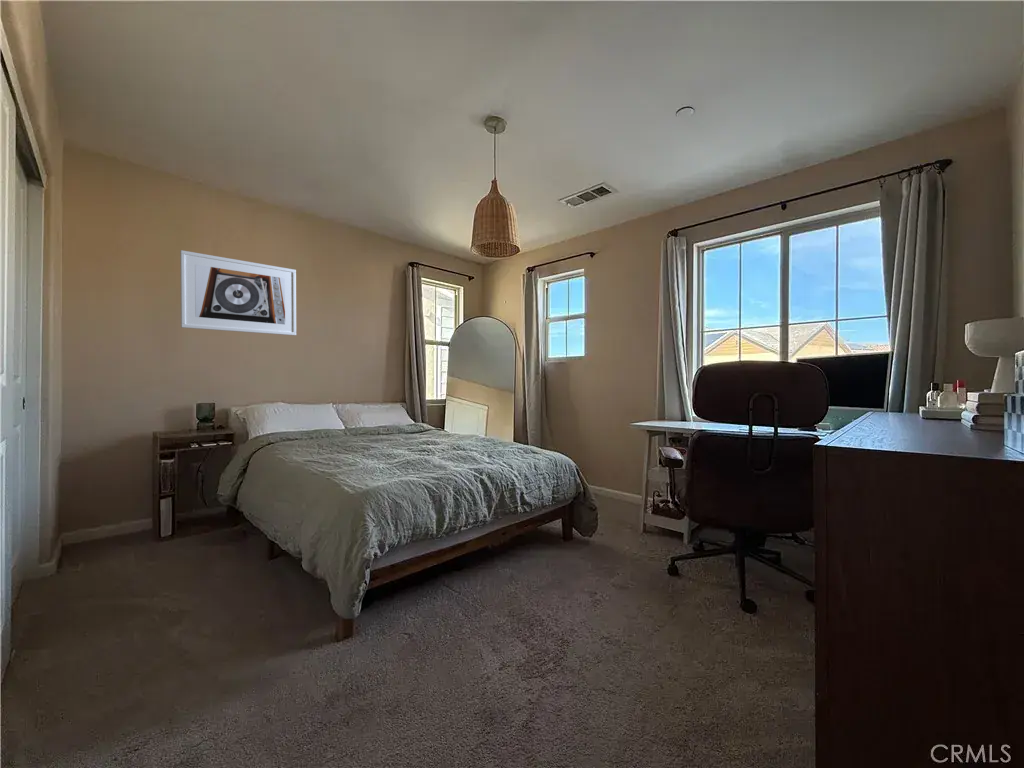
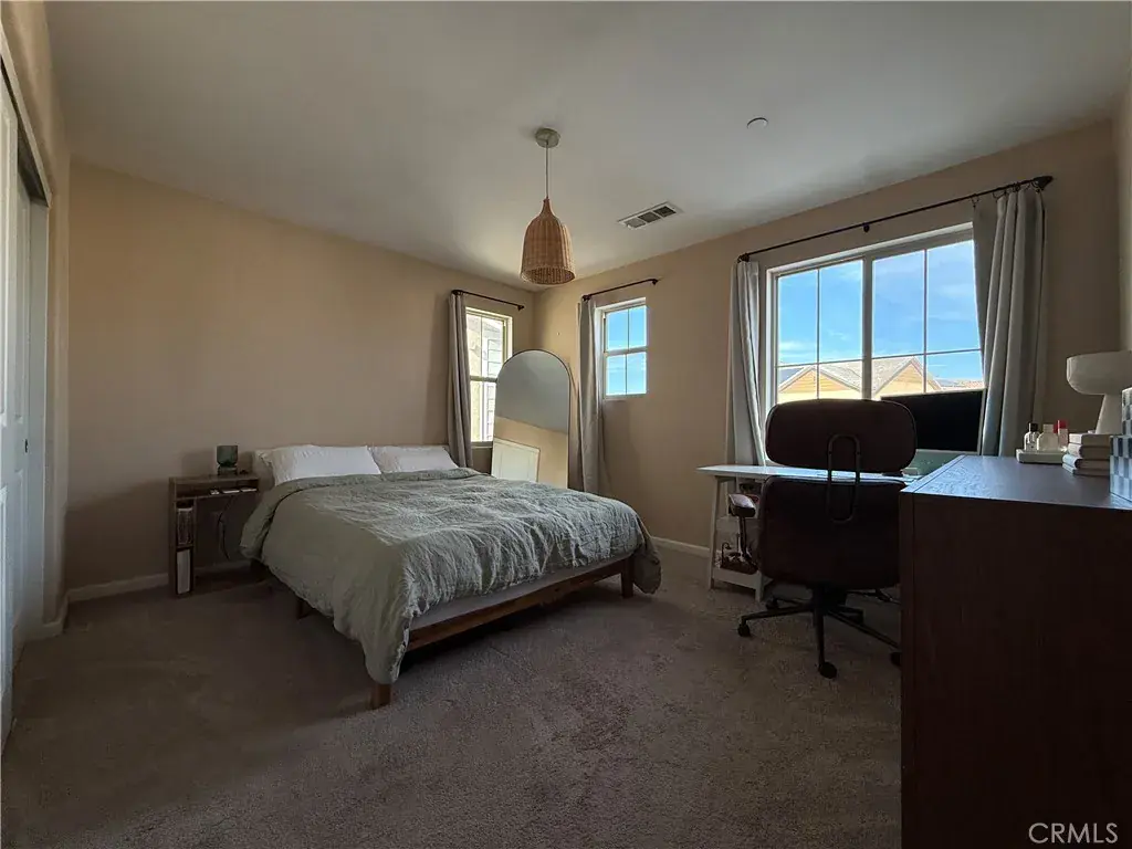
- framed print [179,249,297,336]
